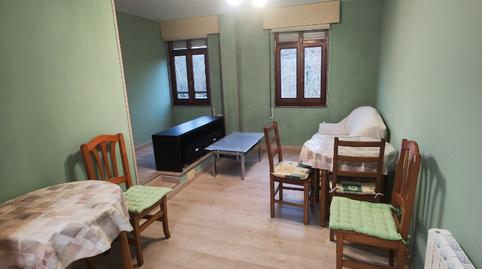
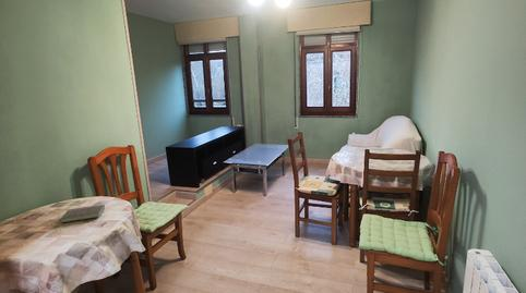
+ book [60,204,106,223]
